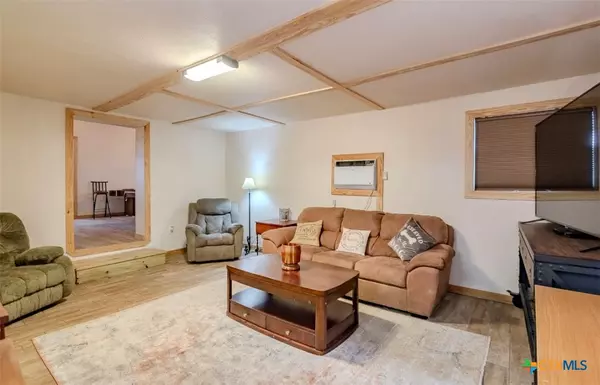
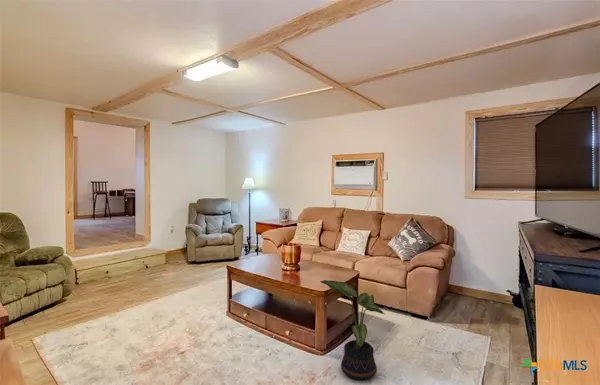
+ potted plant [319,279,385,382]
